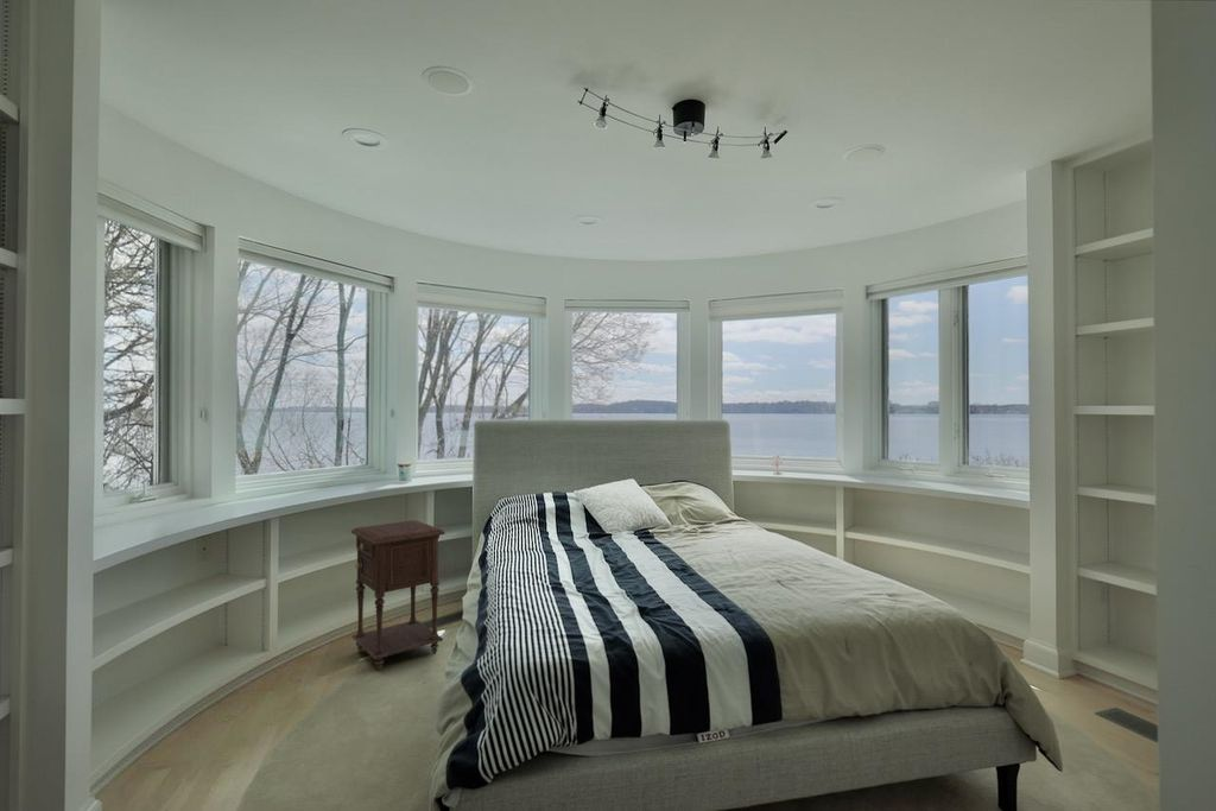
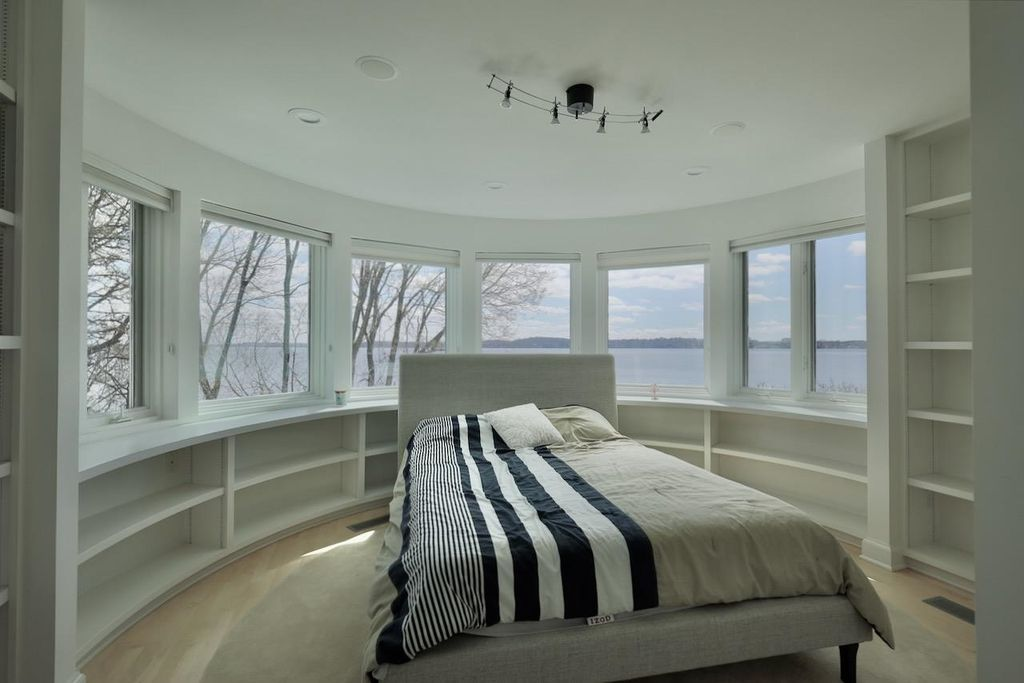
- nightstand [350,519,446,672]
